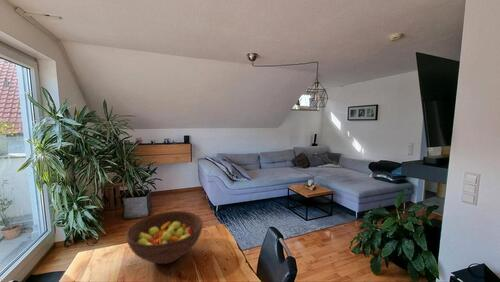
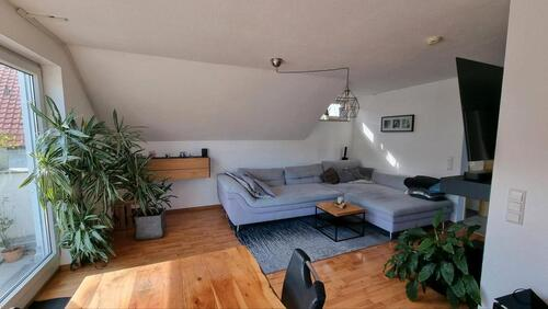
- fruit bowl [125,210,204,265]
